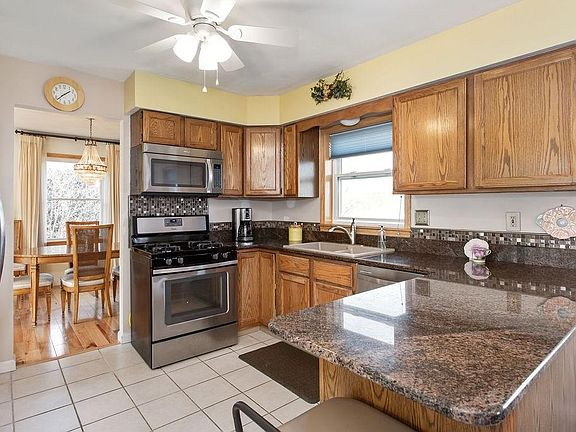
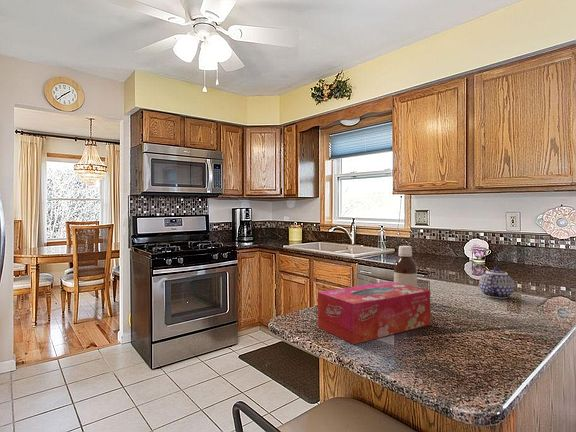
+ tissue box [317,281,431,345]
+ teapot [478,266,515,299]
+ bottle [393,245,418,287]
